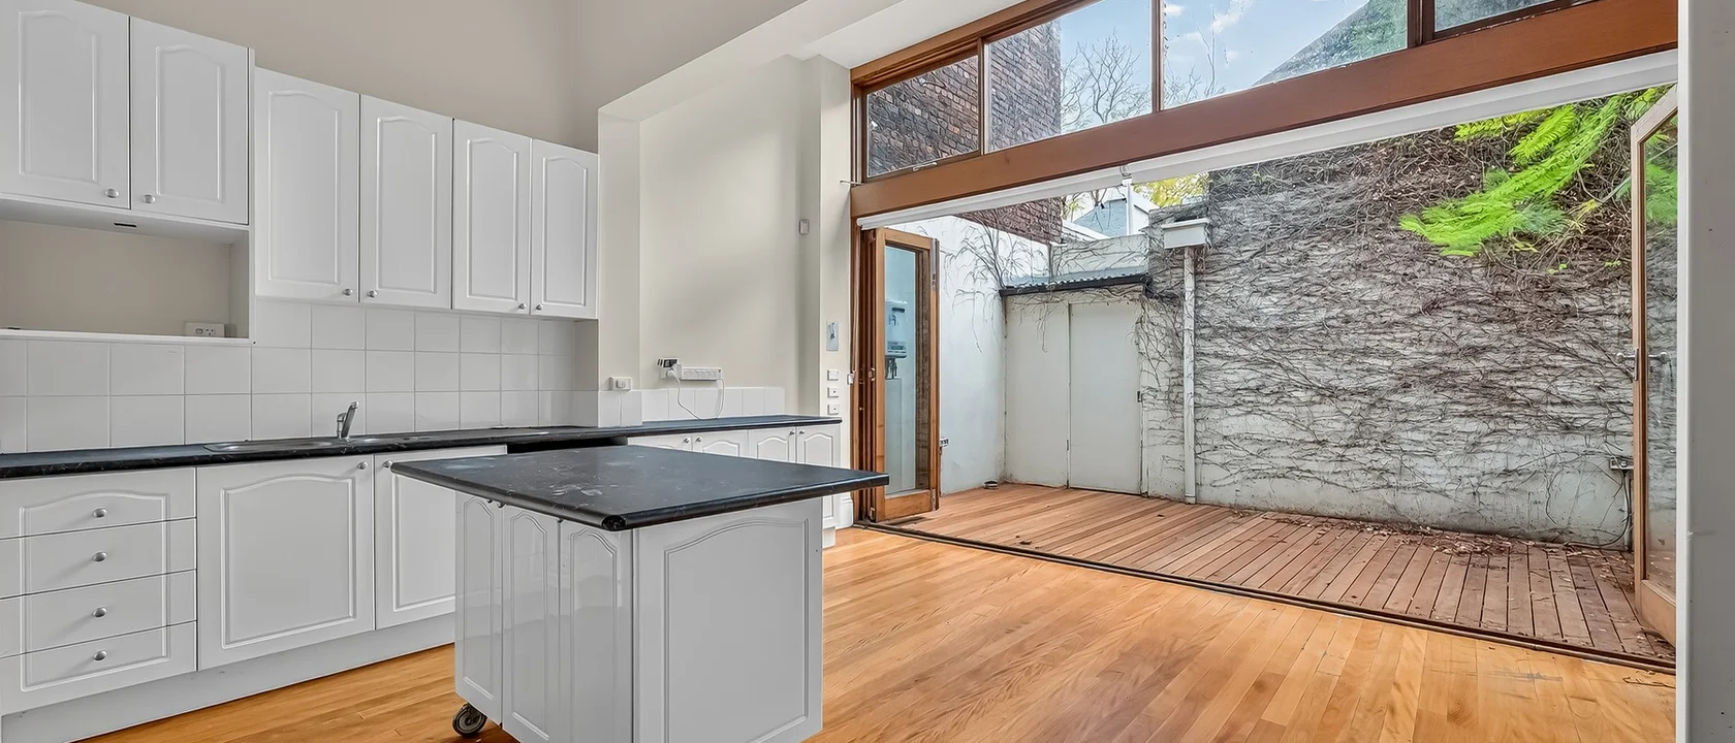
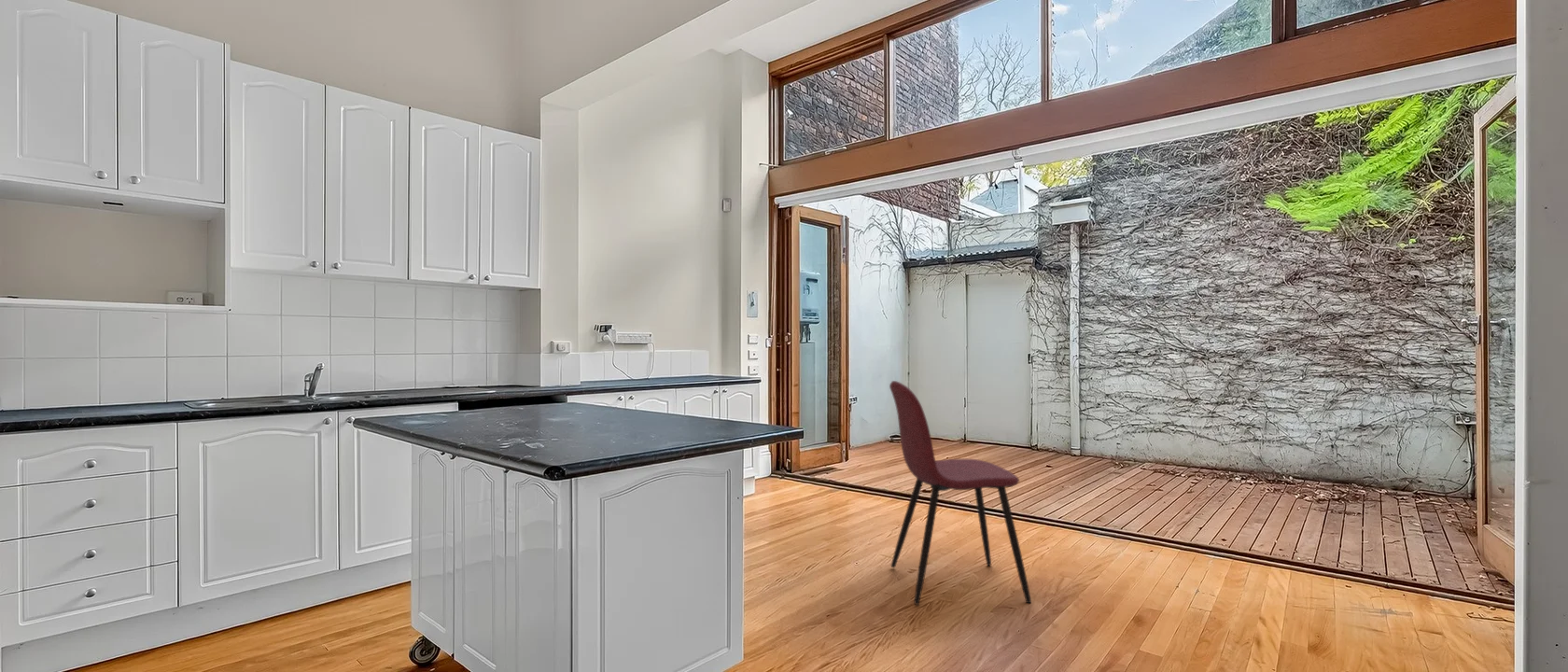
+ dining chair [889,380,1032,606]
